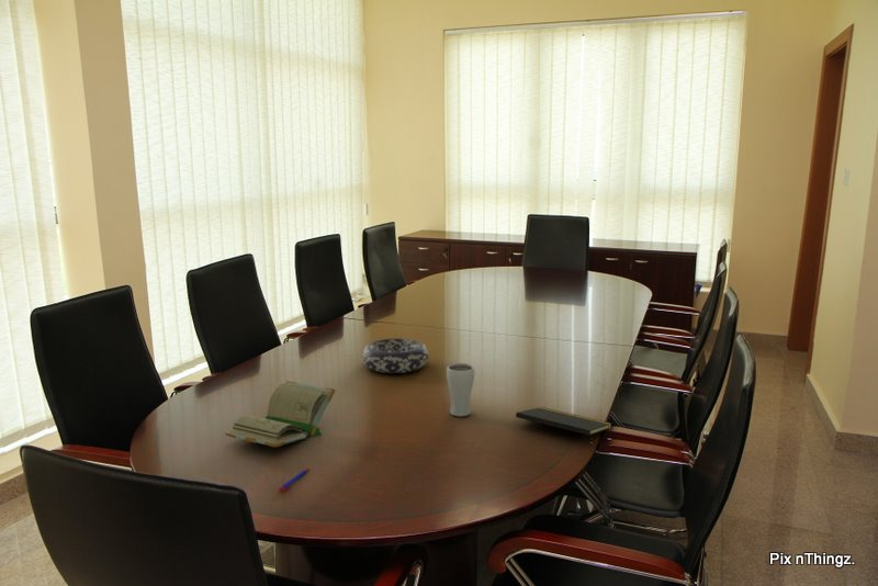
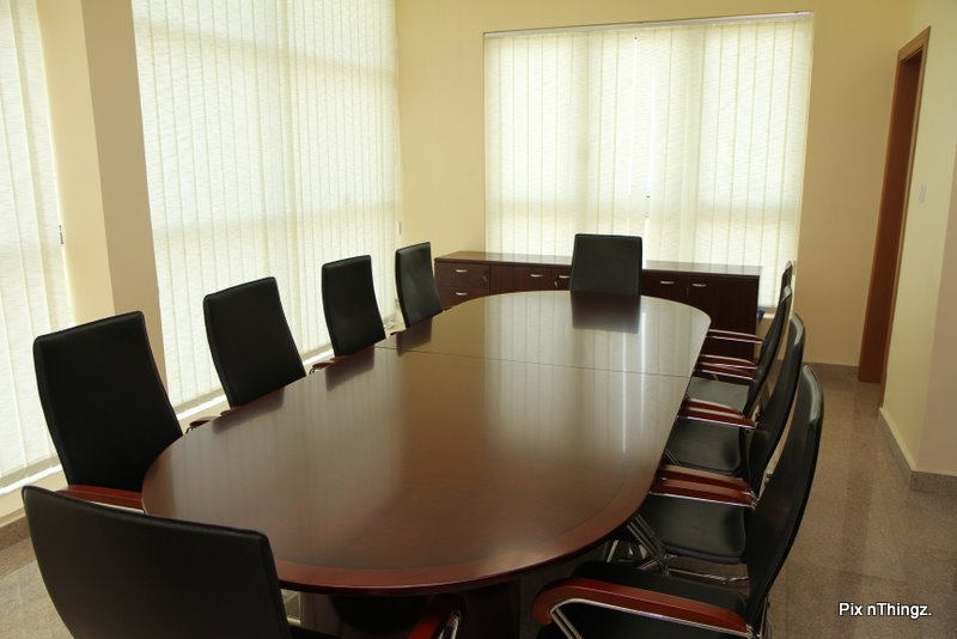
- decorative bowl [361,337,430,374]
- book [225,380,337,449]
- notepad [515,406,612,448]
- drinking glass [446,362,475,417]
- pen [277,467,309,493]
